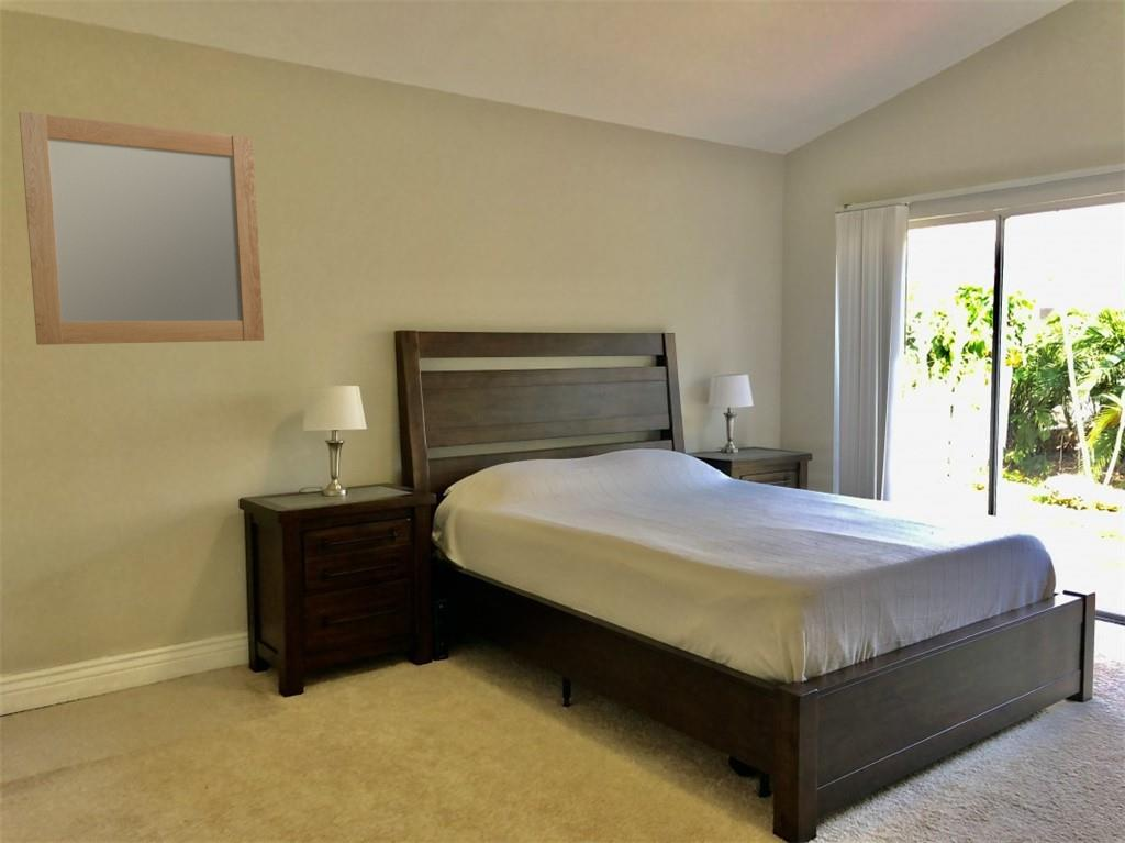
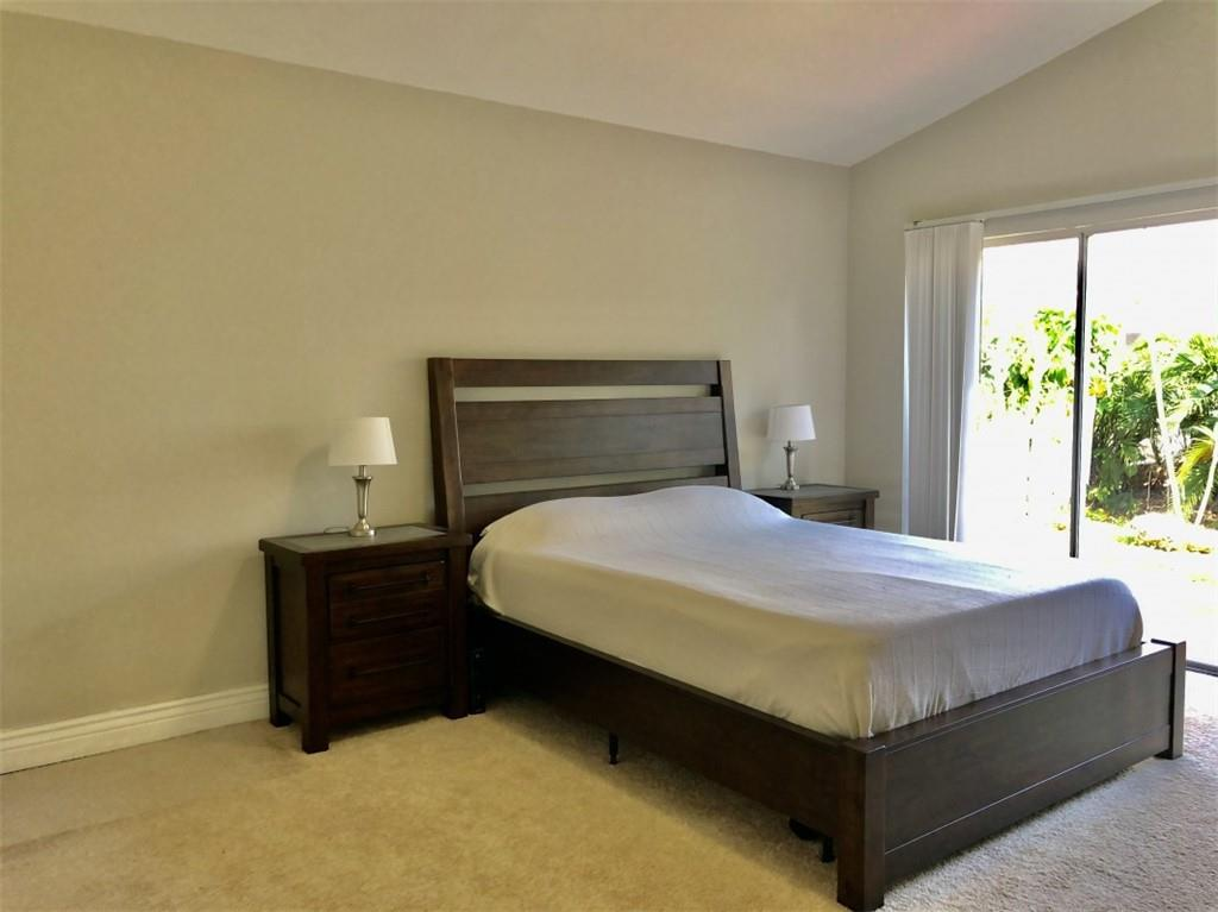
- home mirror [18,110,265,346]
